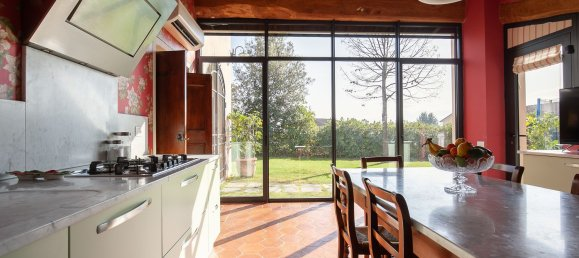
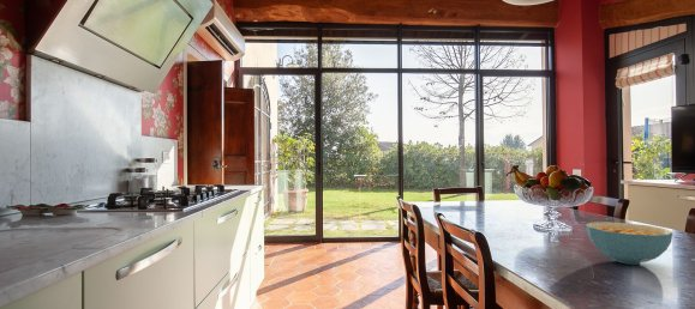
+ cereal bowl [585,220,673,266]
